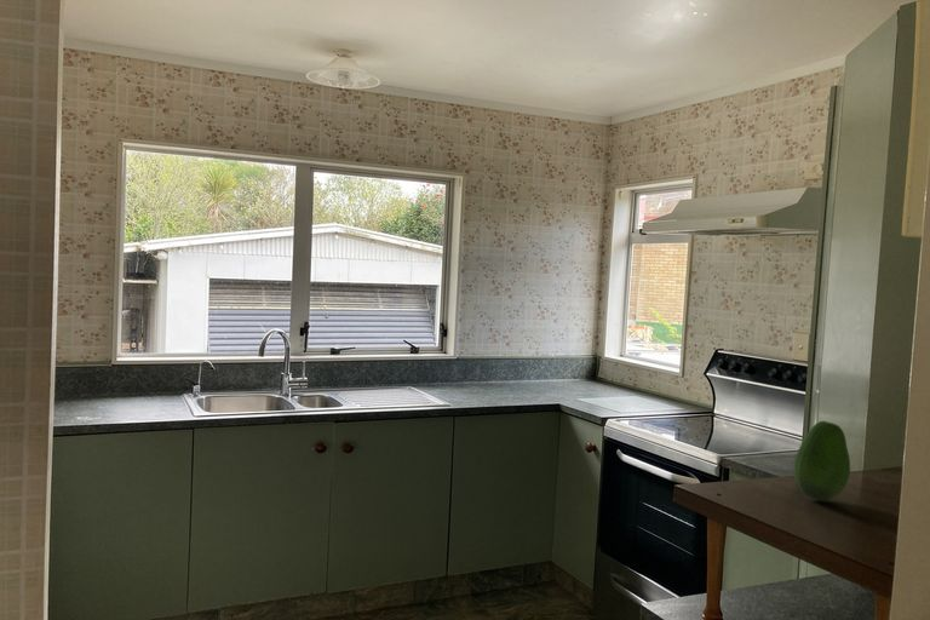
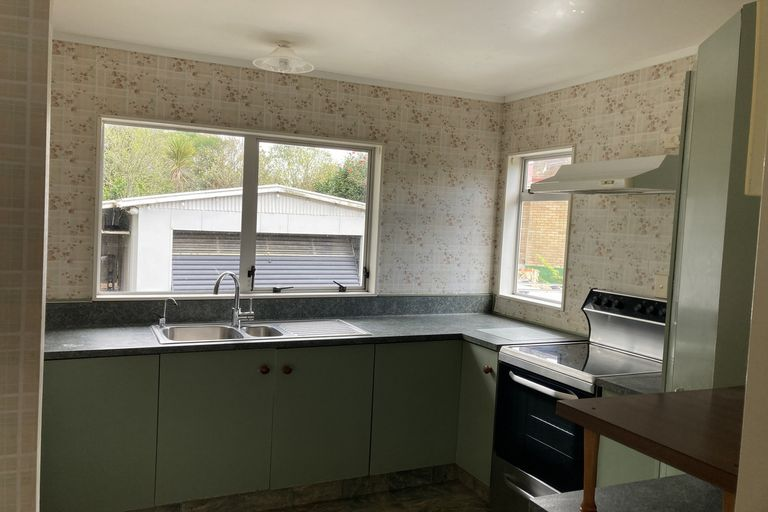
- fruit [792,420,851,501]
